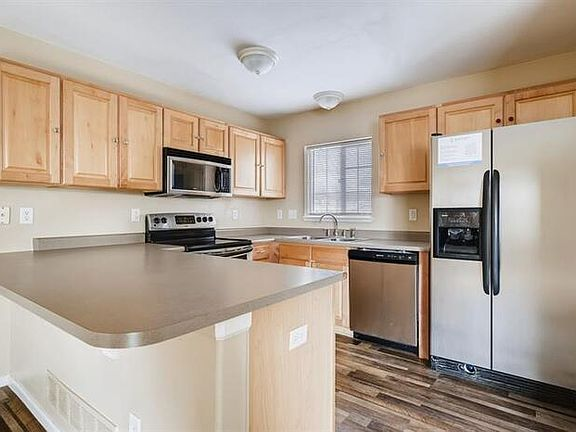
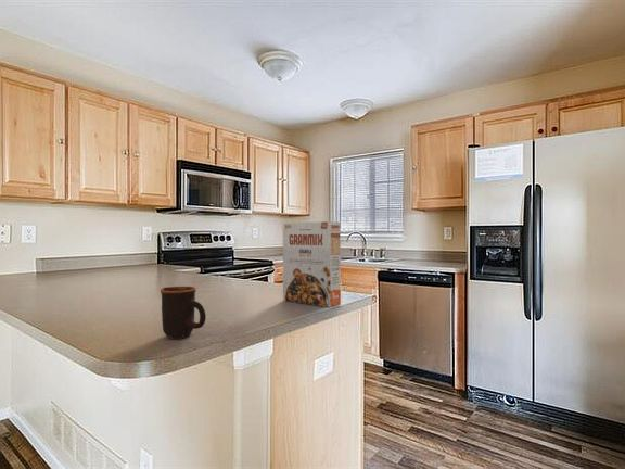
+ cereal box [282,220,342,308]
+ mug [160,286,207,340]
